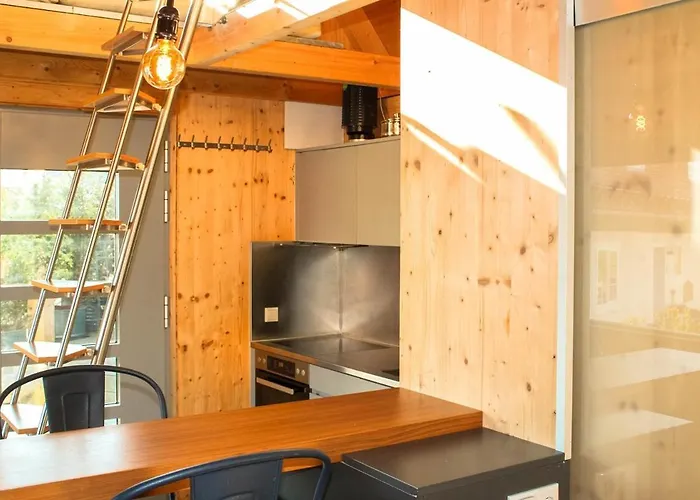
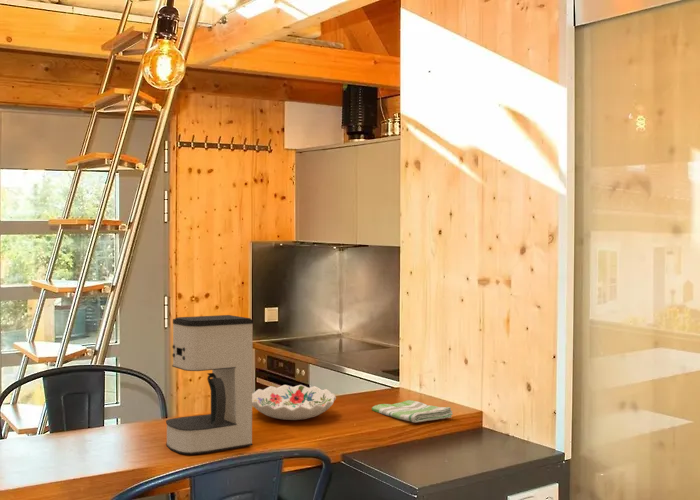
+ coffee maker [165,314,254,455]
+ dish towel [371,399,454,424]
+ decorative bowl [252,384,337,421]
